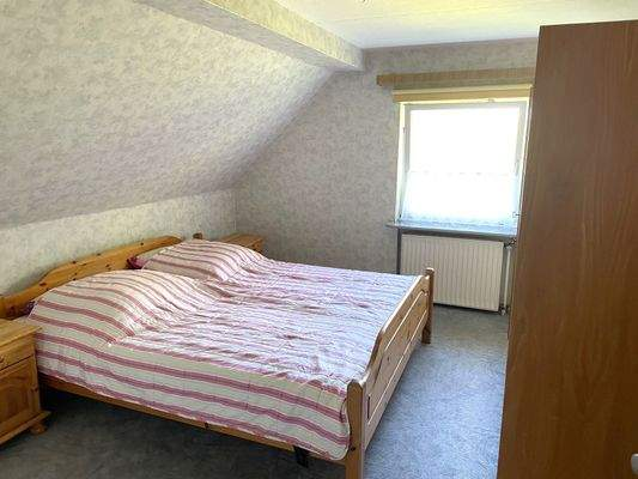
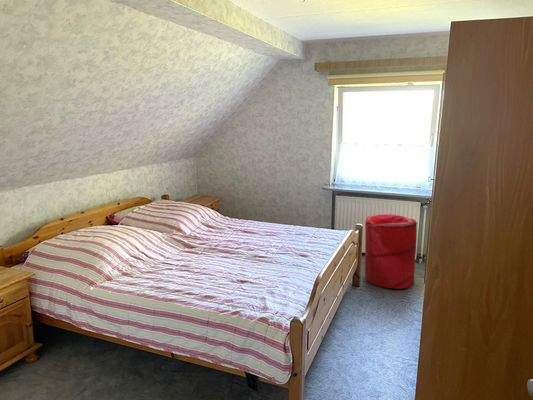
+ laundry hamper [364,213,418,290]
